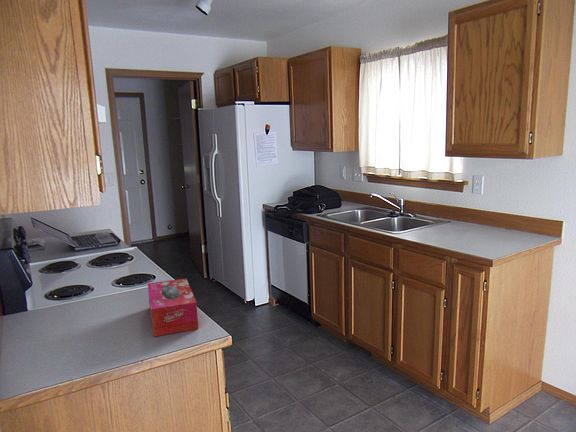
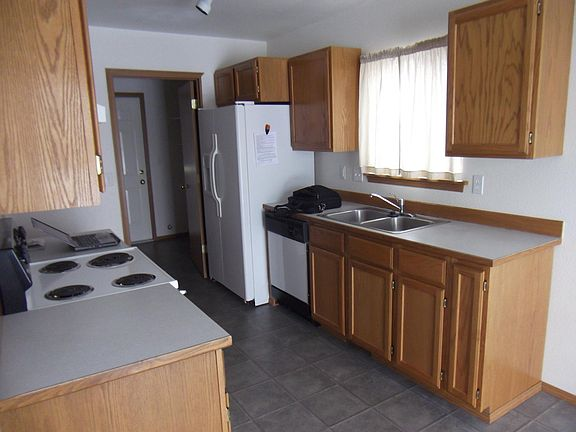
- tissue box [147,277,199,337]
